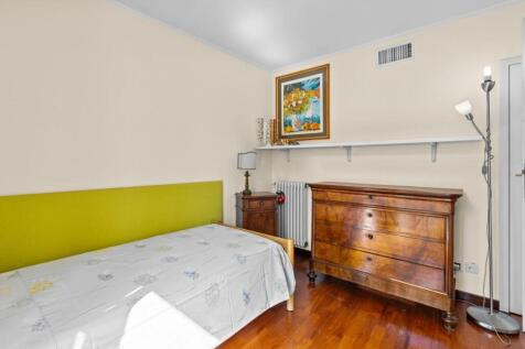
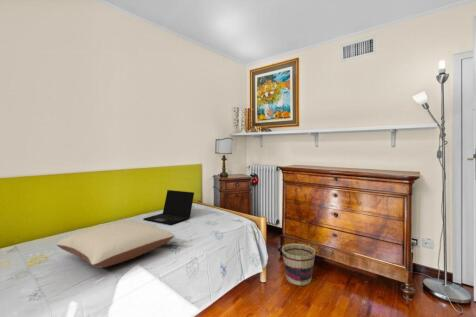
+ pillow [55,219,176,269]
+ laptop [142,189,195,226]
+ basket [281,242,316,286]
